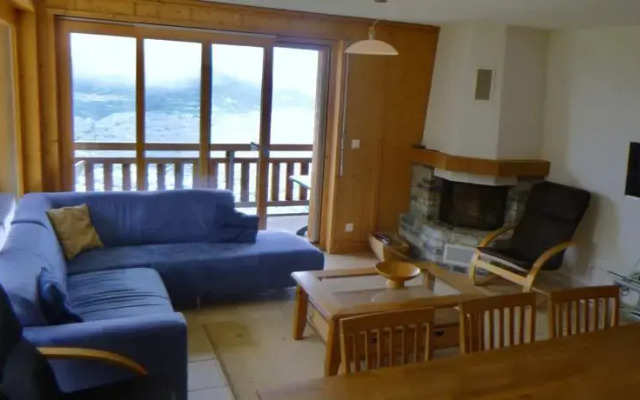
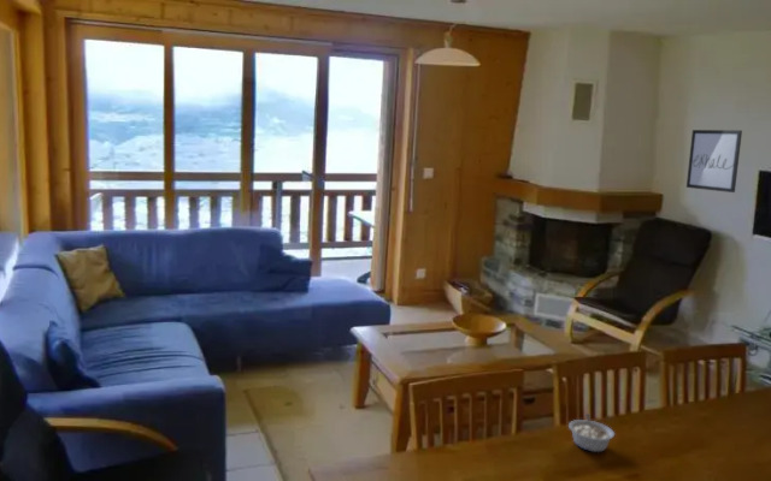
+ wall art [685,129,743,194]
+ legume [567,412,616,453]
